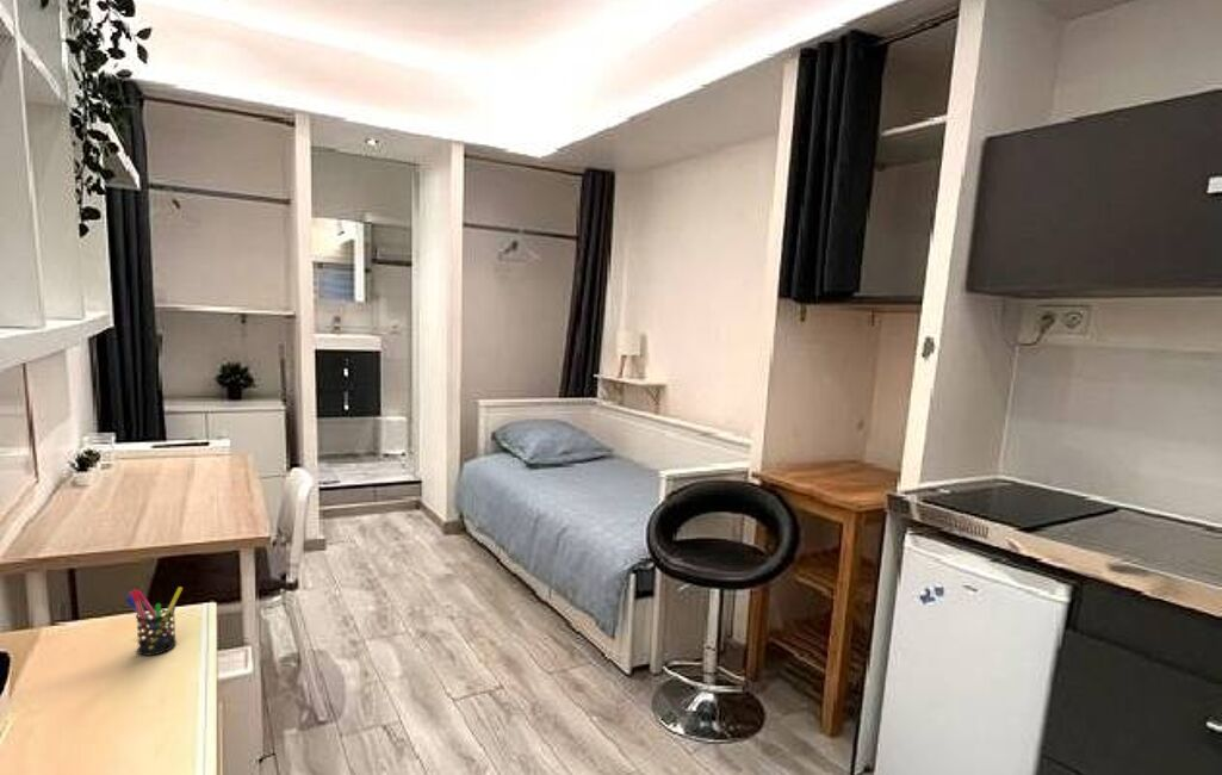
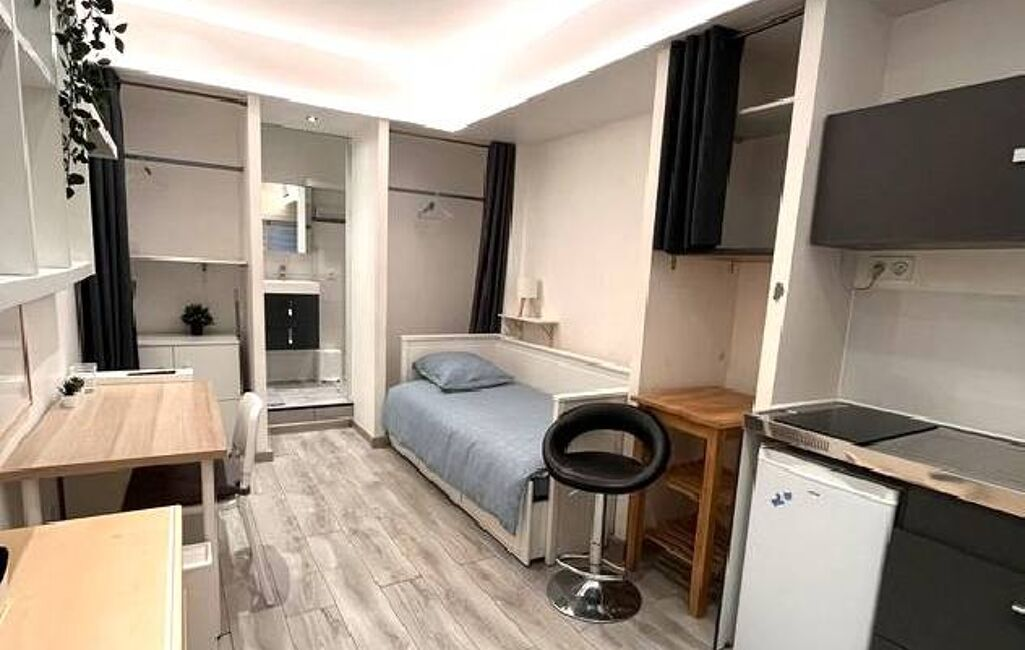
- pen holder [124,585,184,657]
